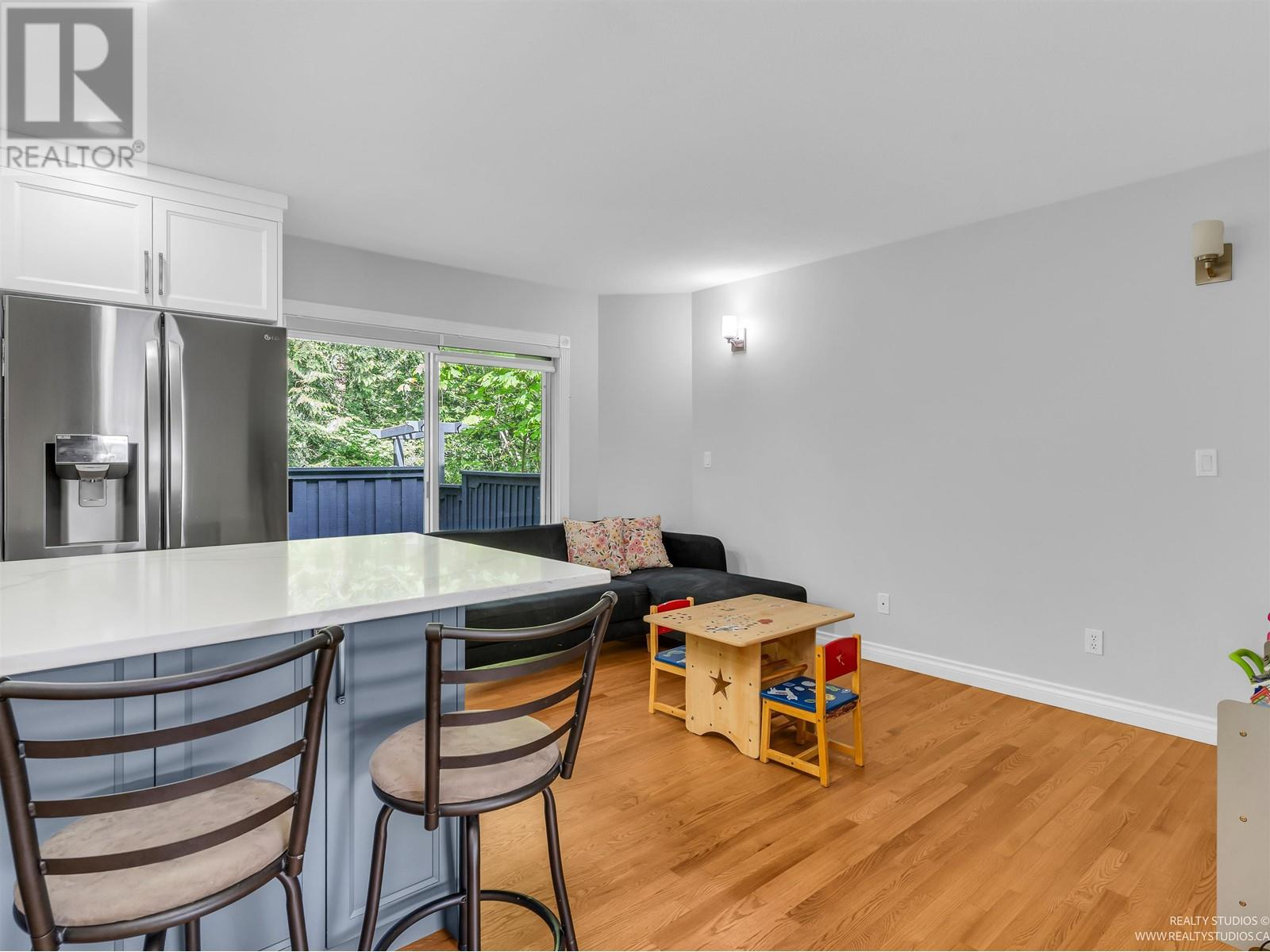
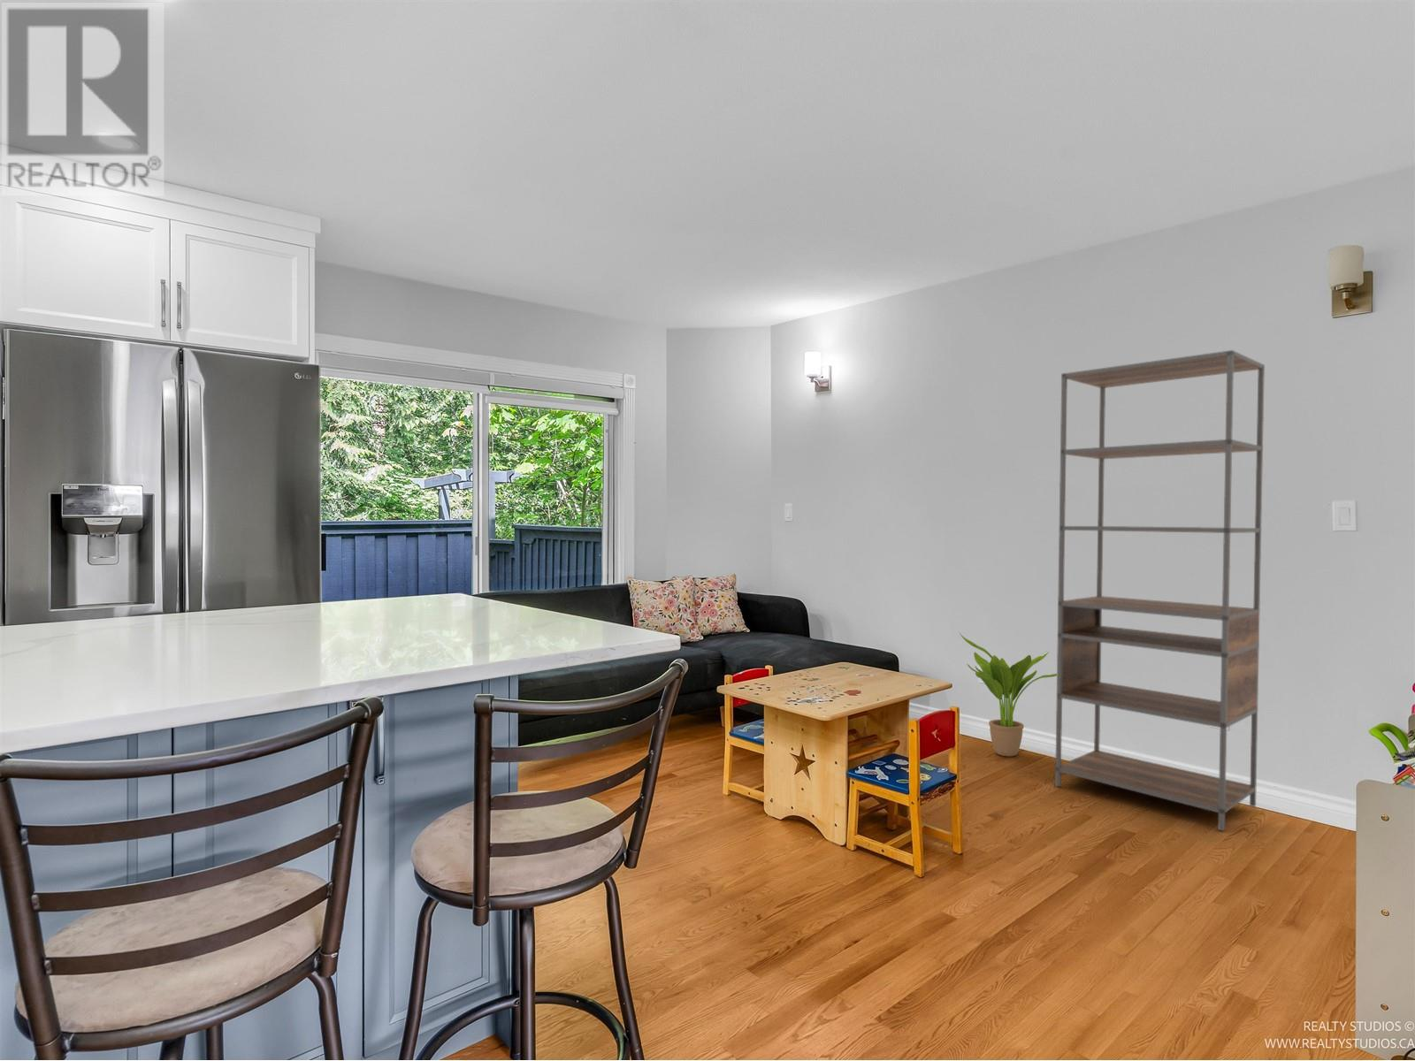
+ shelving unit [1054,349,1266,833]
+ potted plant [958,632,1057,758]
